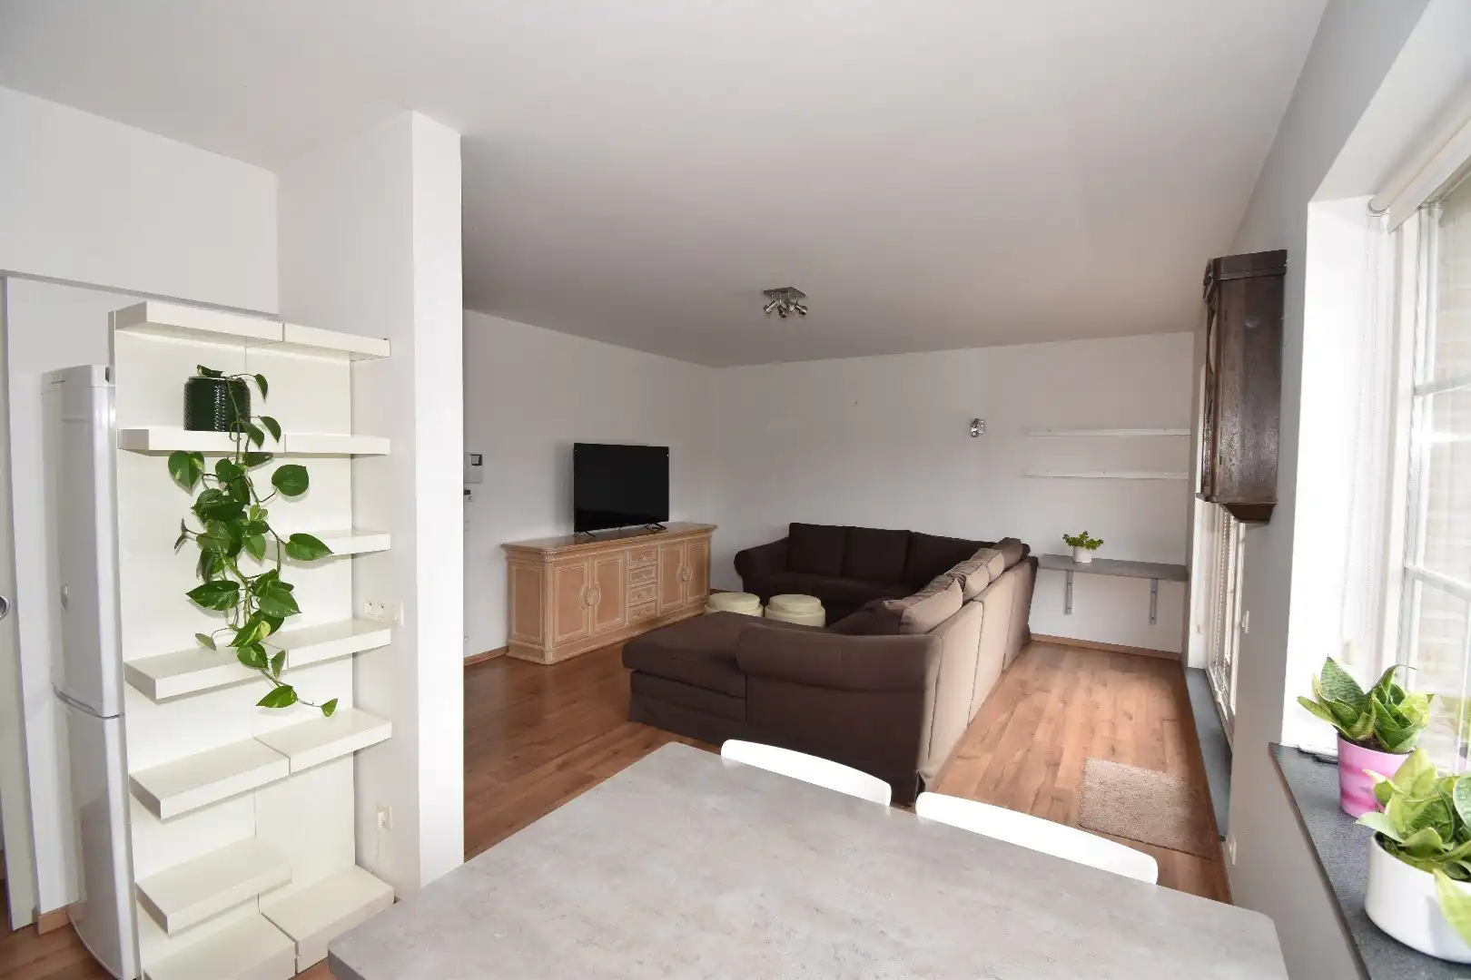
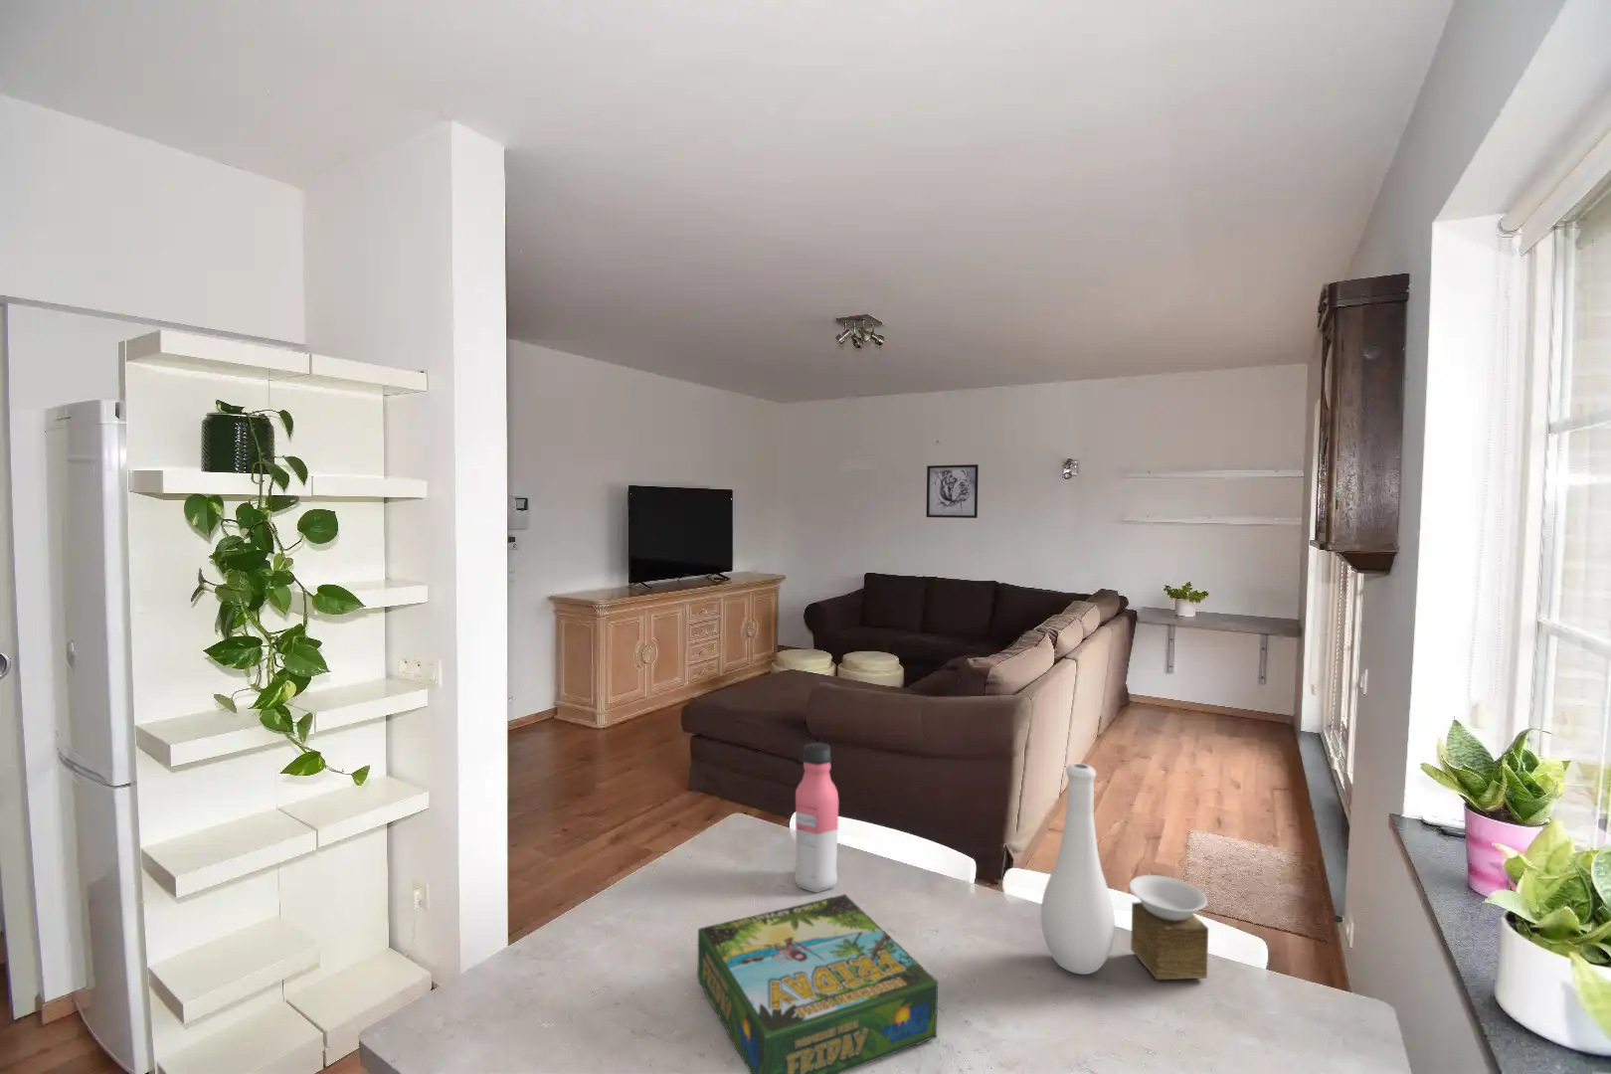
+ wall art [925,464,979,519]
+ water bottle [794,741,839,894]
+ board game [696,893,940,1074]
+ vase [1040,762,1209,981]
